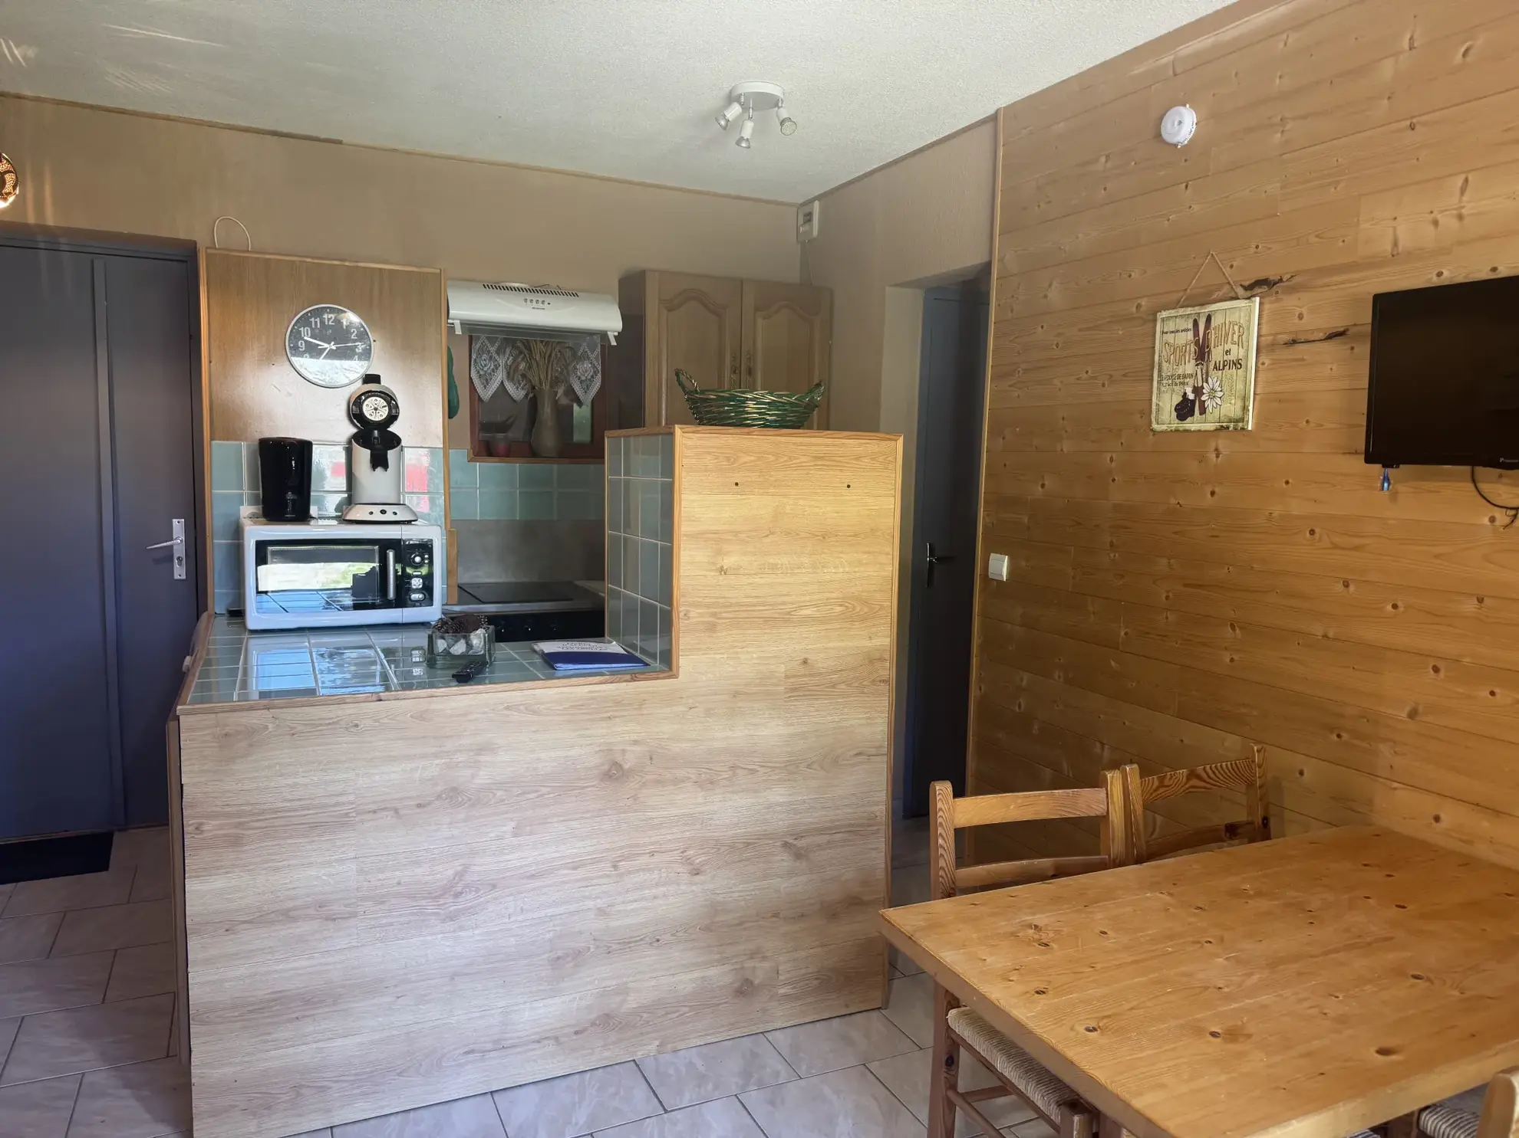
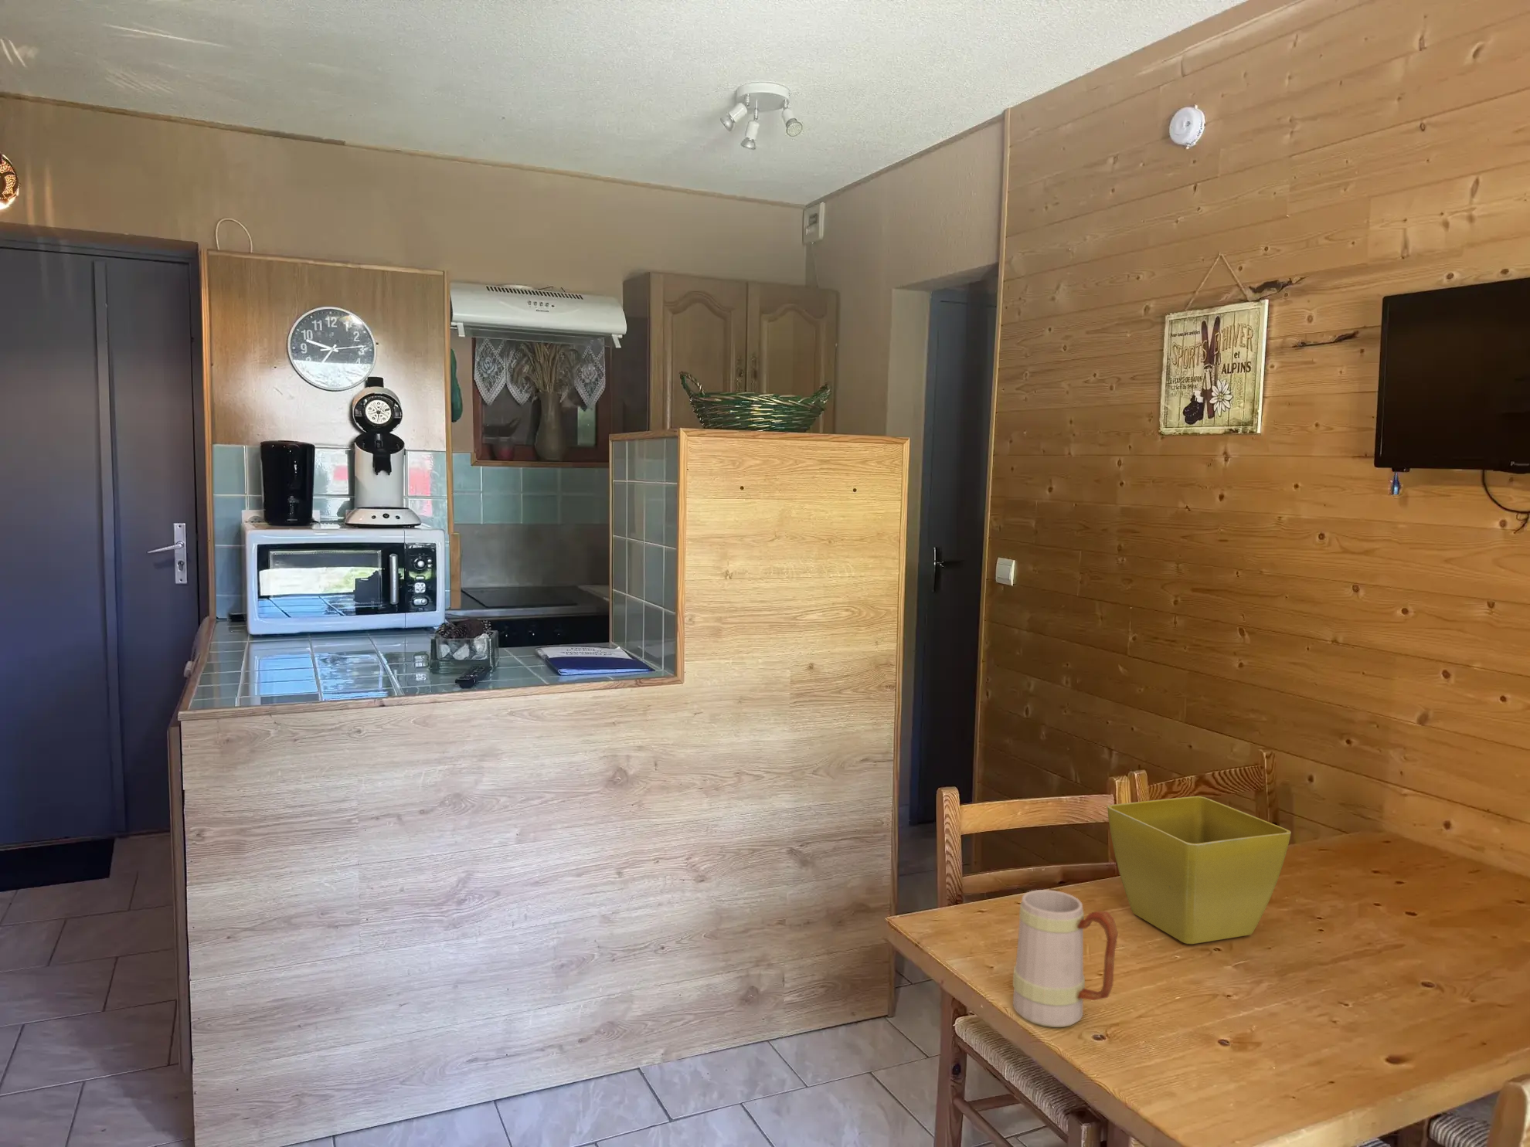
+ mug [1012,889,1119,1028]
+ flower pot [1107,795,1291,945]
